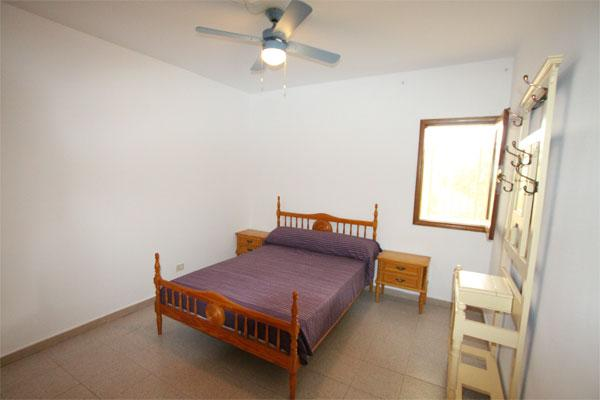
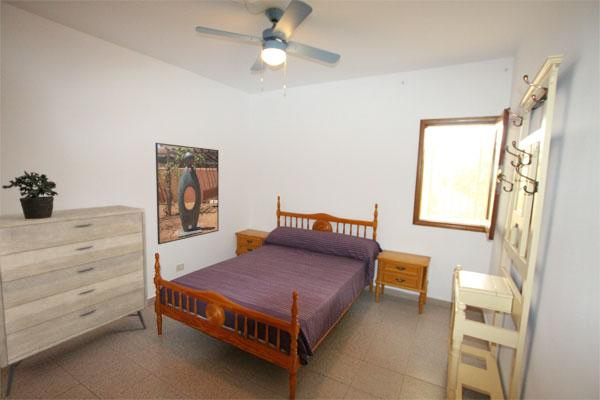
+ potted plant [1,170,59,219]
+ dresser [0,204,149,398]
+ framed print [154,142,220,245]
